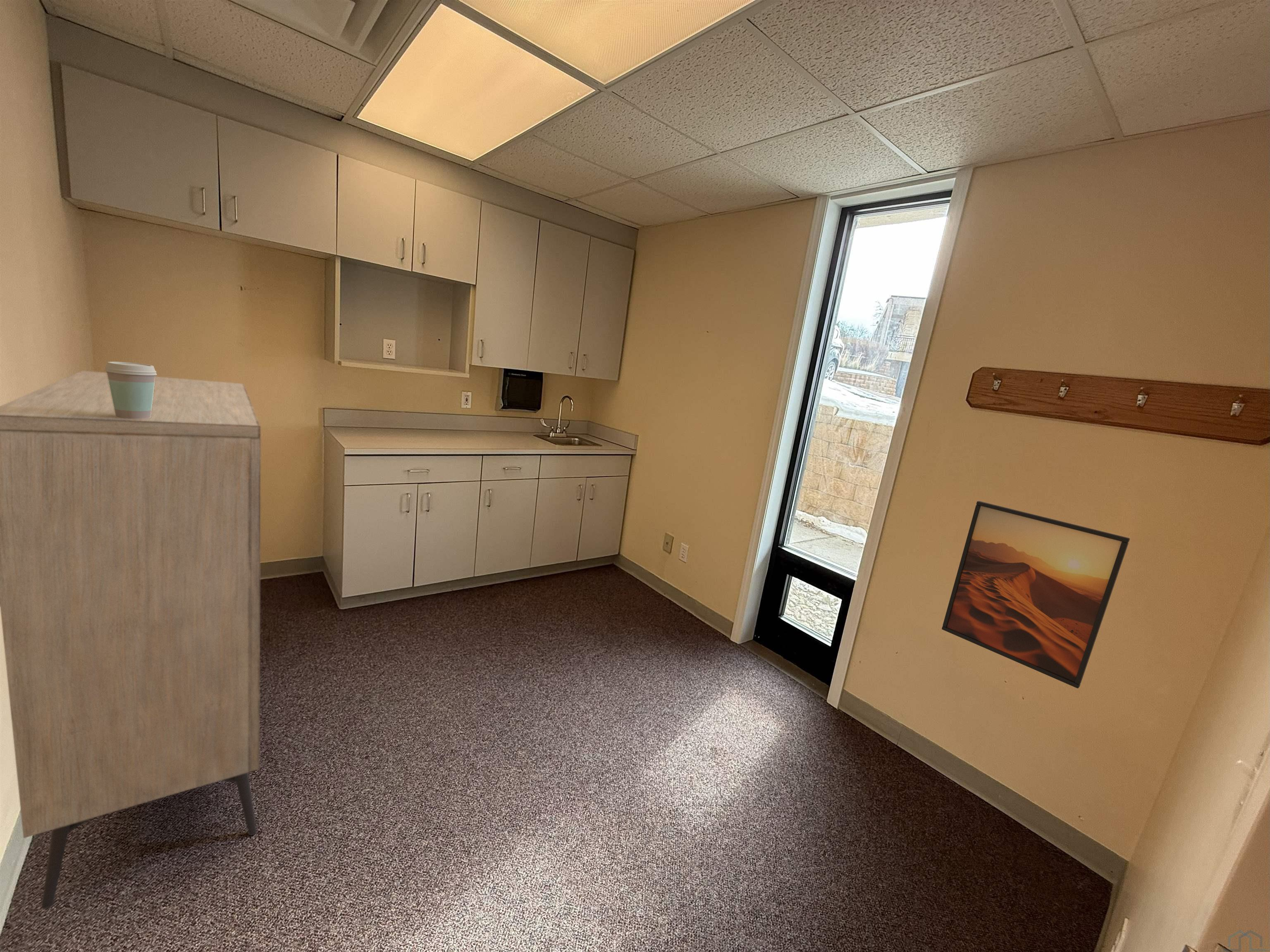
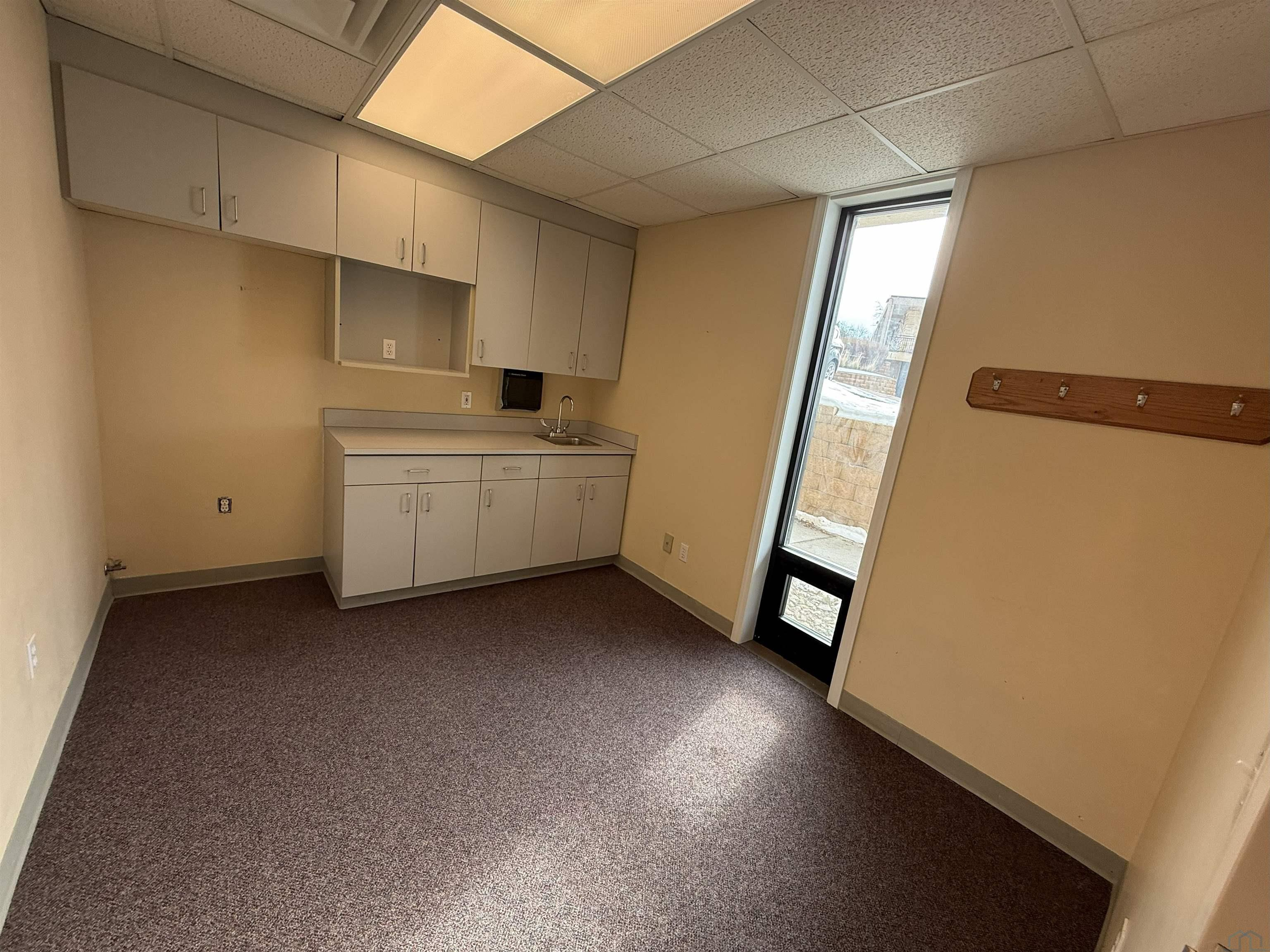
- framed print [941,501,1130,689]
- dresser [0,370,261,909]
- coffee cup [104,361,158,419]
